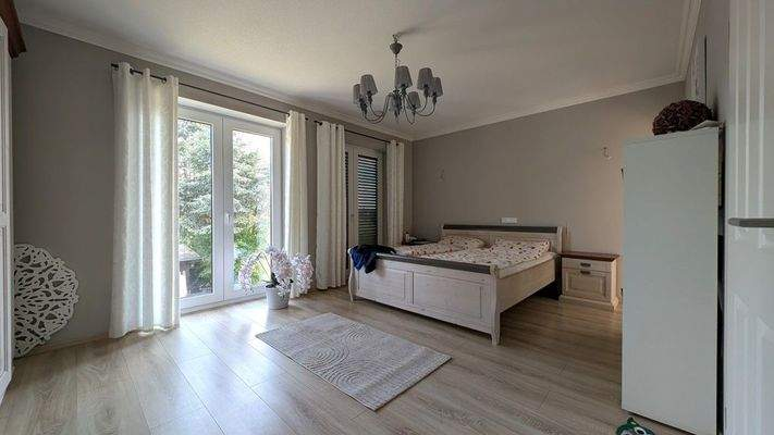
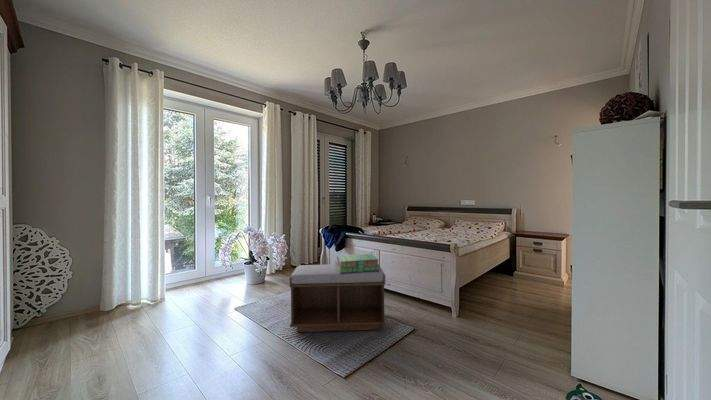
+ stack of books [335,253,381,273]
+ bench [289,263,387,333]
